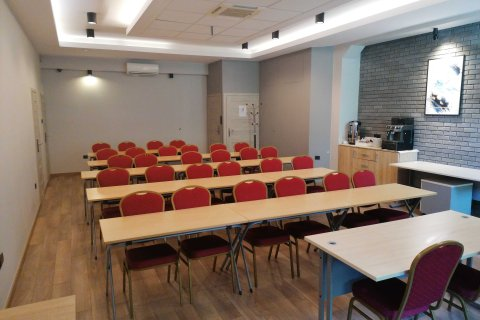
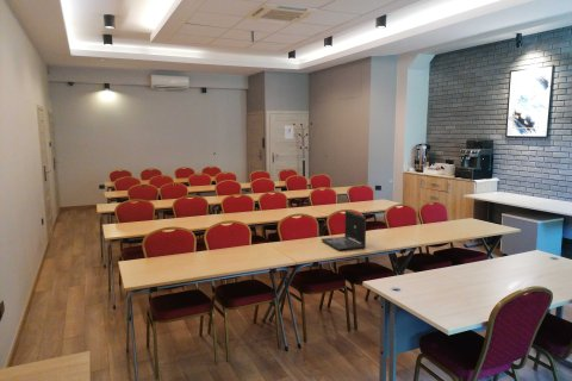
+ laptop [321,210,367,251]
